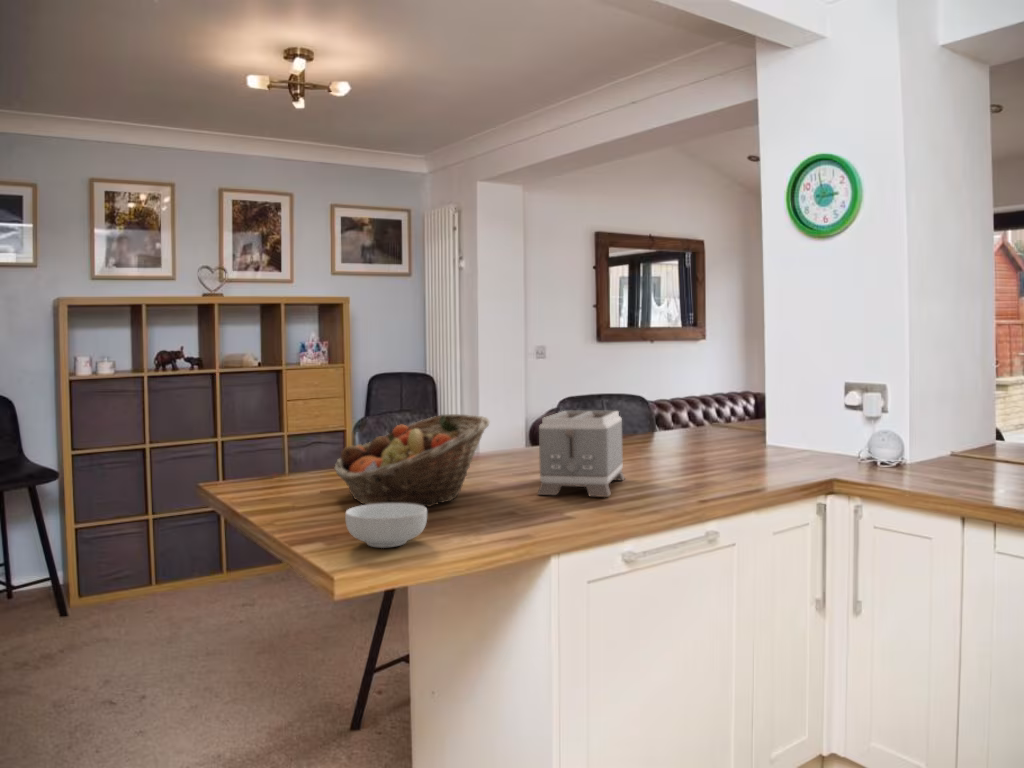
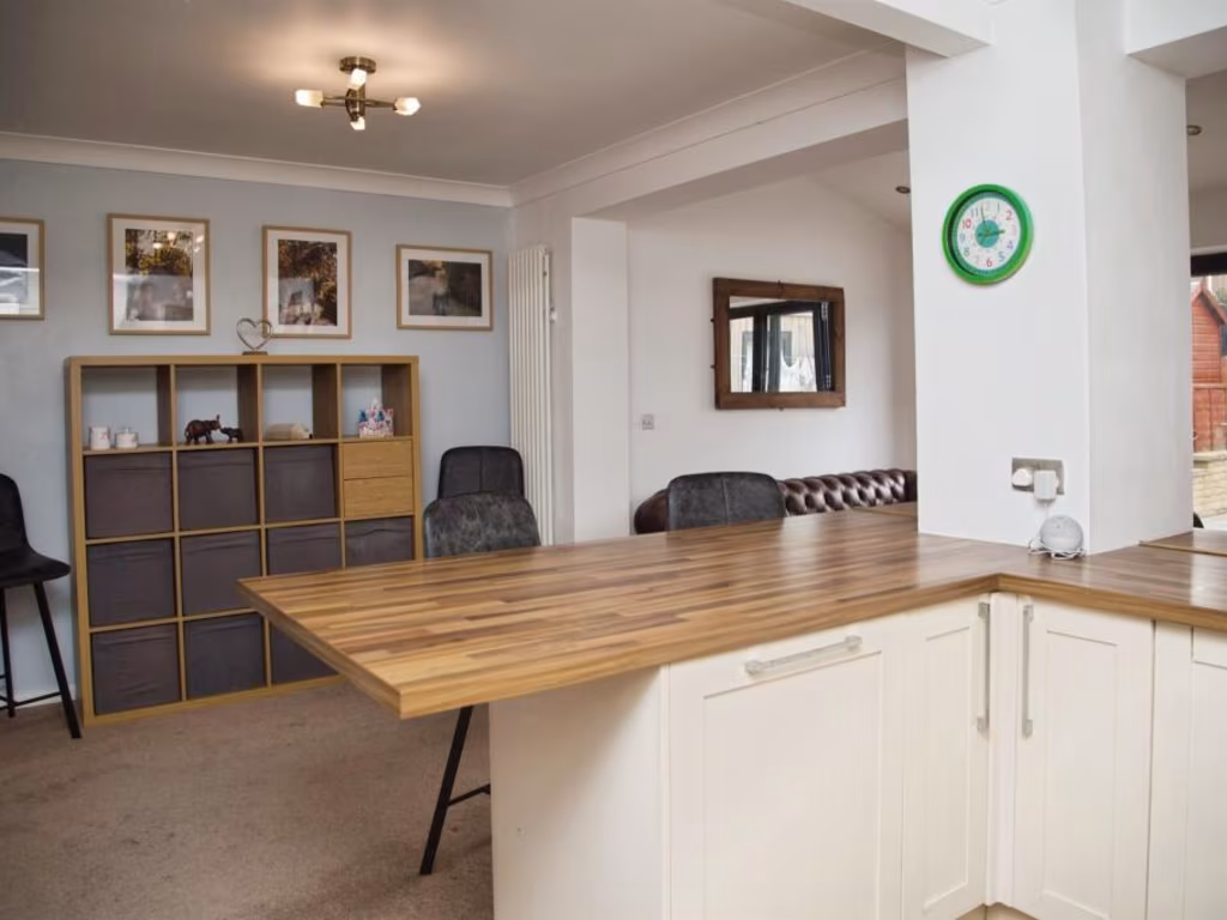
- fruit basket [333,413,491,508]
- toaster [536,410,626,498]
- cereal bowl [344,503,428,549]
